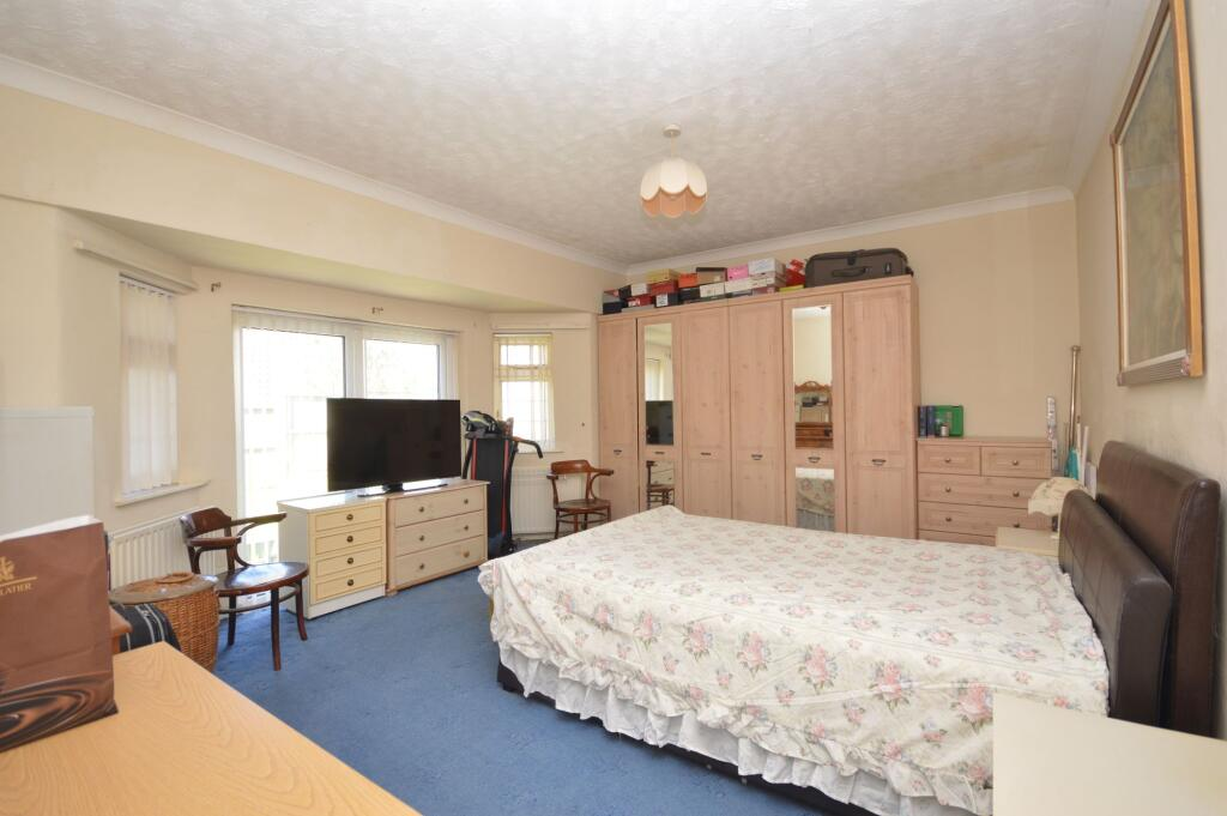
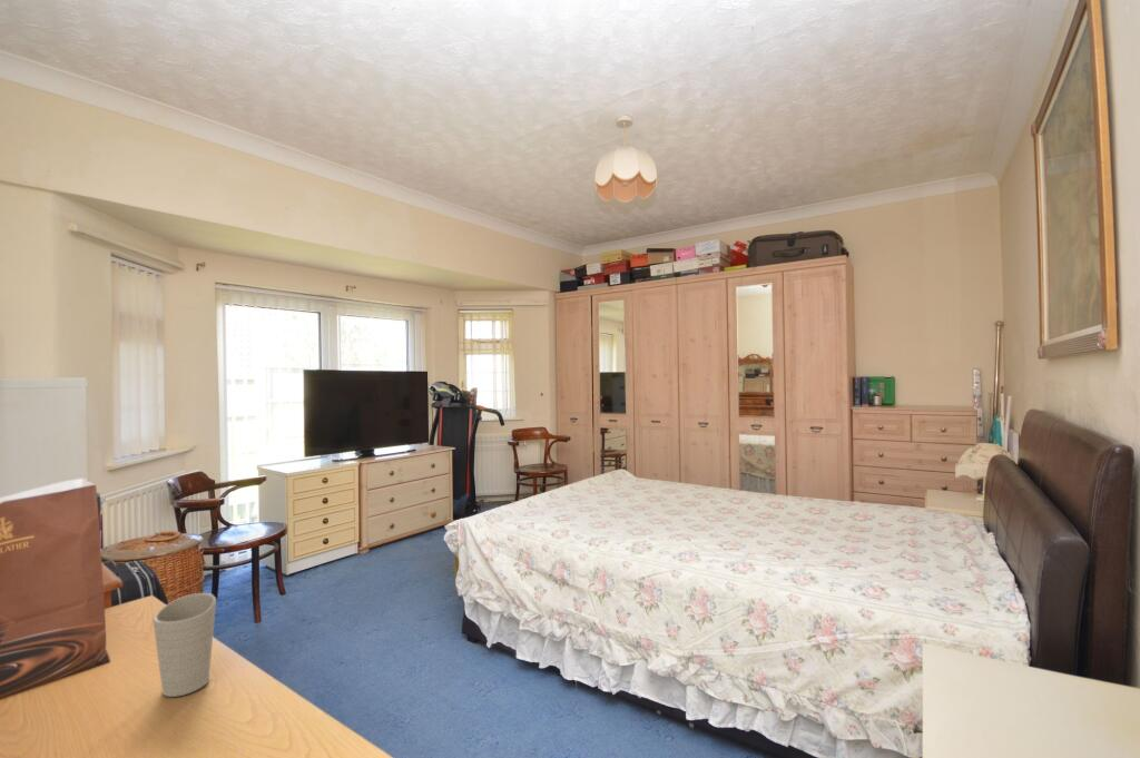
+ cup [151,592,217,698]
